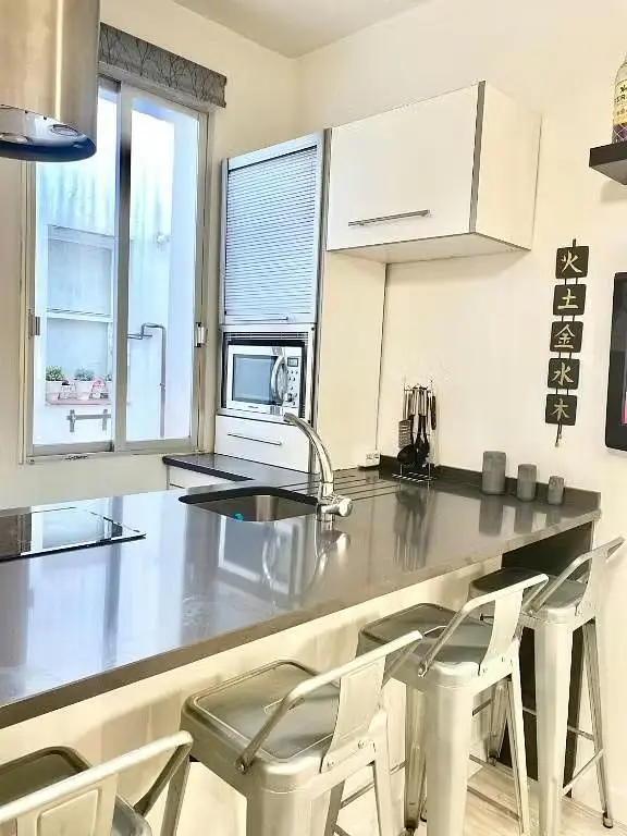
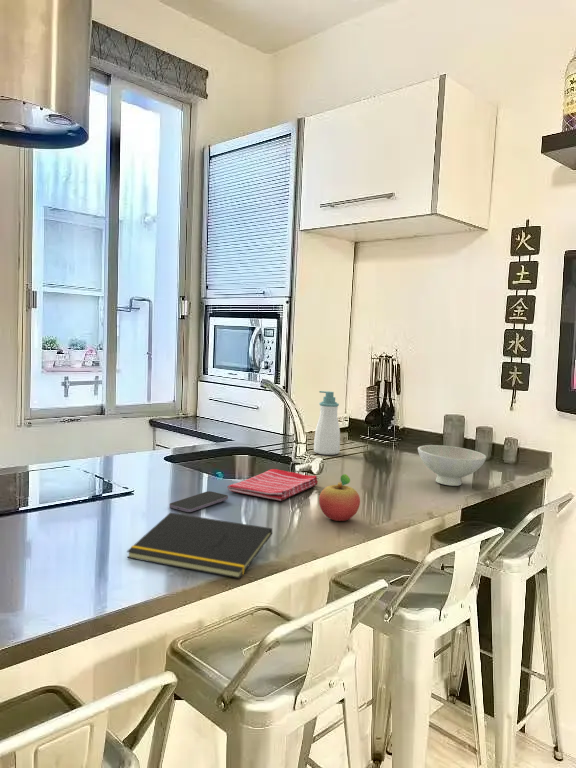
+ bowl [417,444,487,487]
+ fruit [318,473,361,522]
+ dish towel [226,468,319,502]
+ smartphone [169,490,229,513]
+ soap bottle [313,390,341,456]
+ notepad [126,512,273,579]
